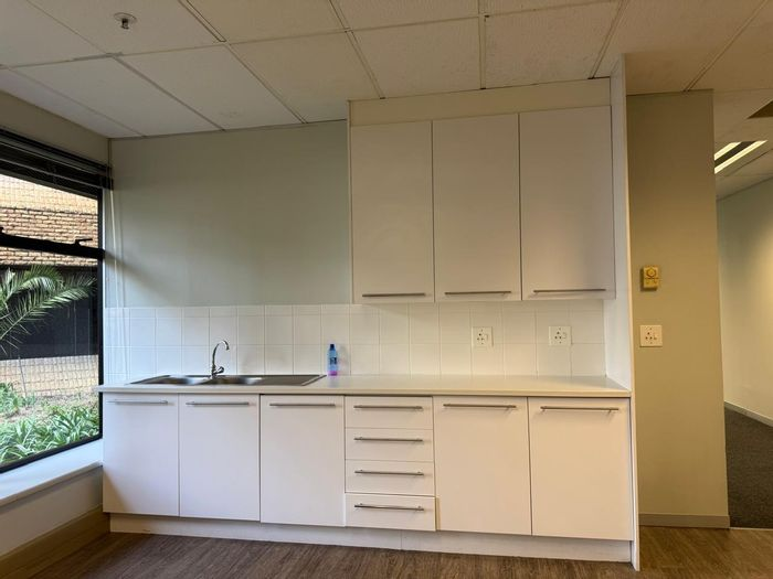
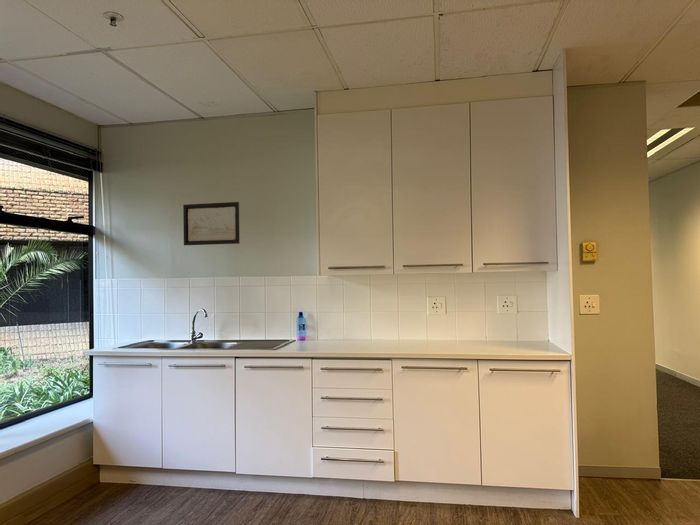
+ wall art [182,201,241,246]
